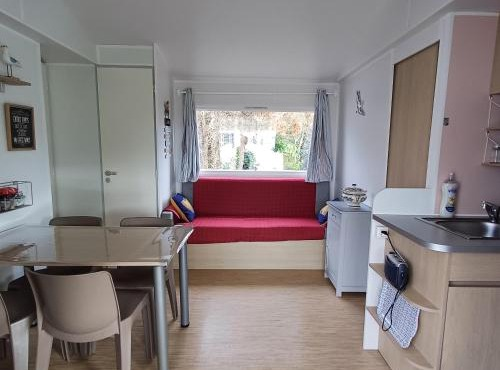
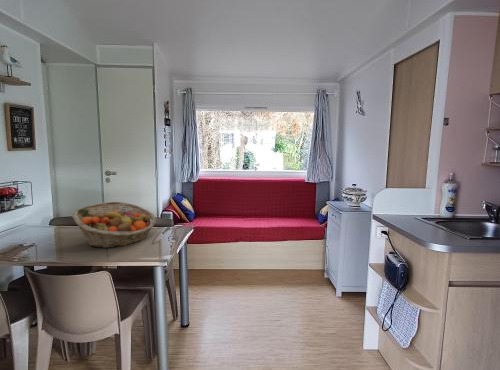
+ fruit basket [71,201,157,249]
